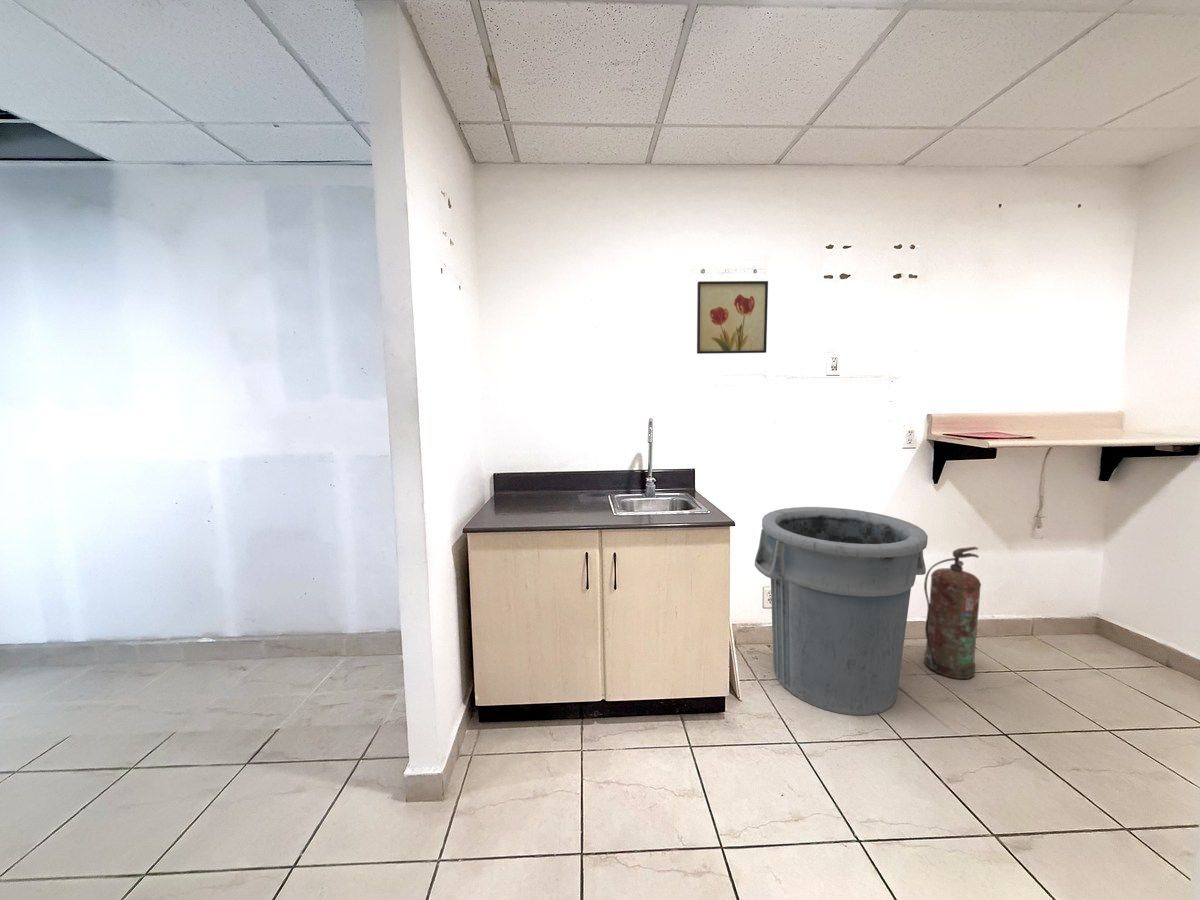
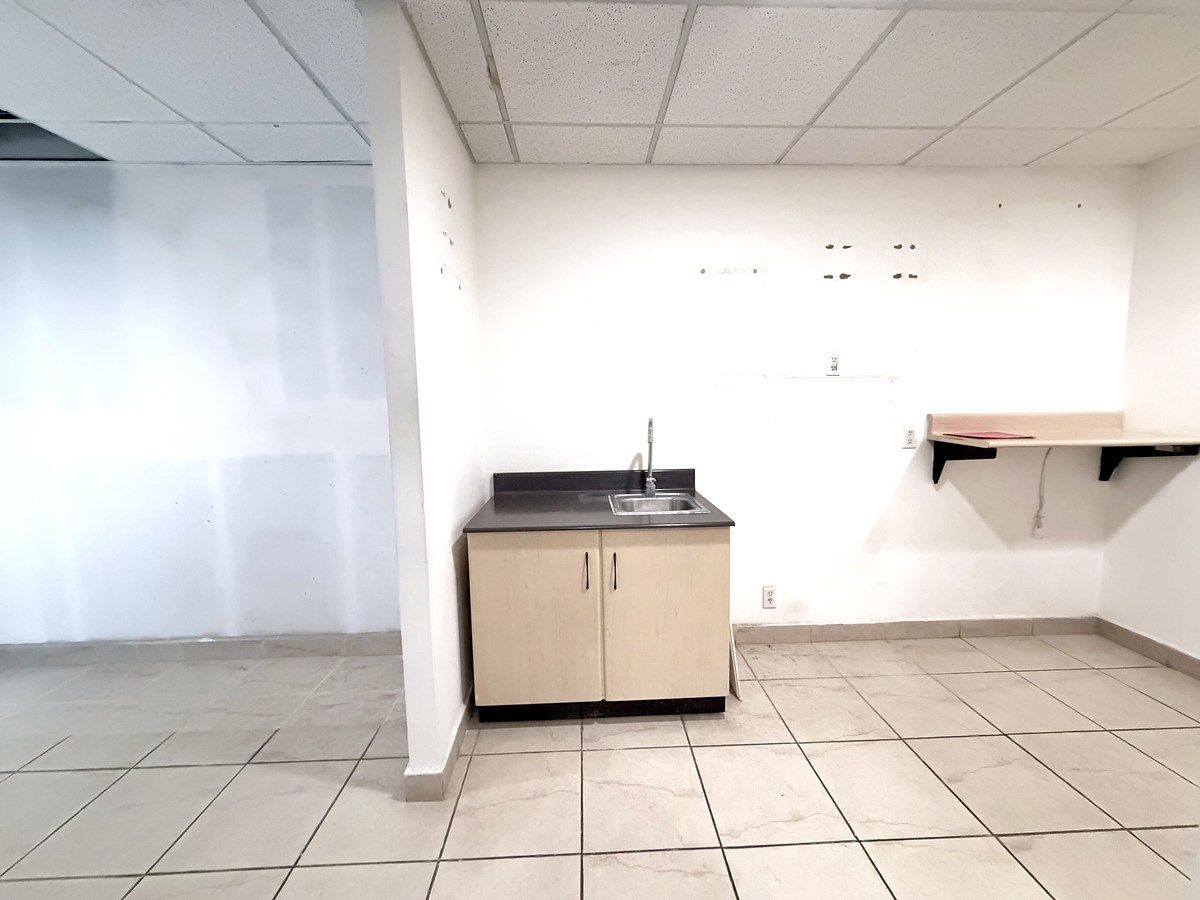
- wall art [696,280,769,355]
- trash can [754,506,929,716]
- fire extinguisher [923,546,982,680]
